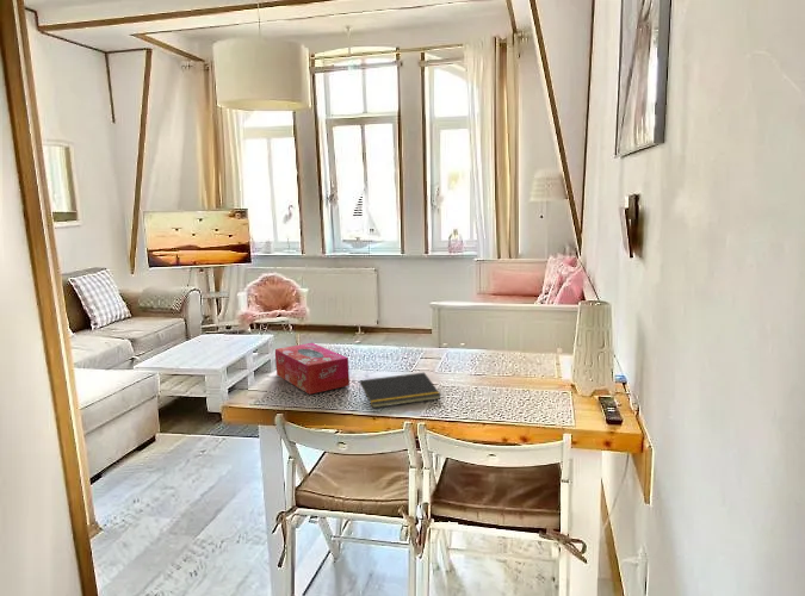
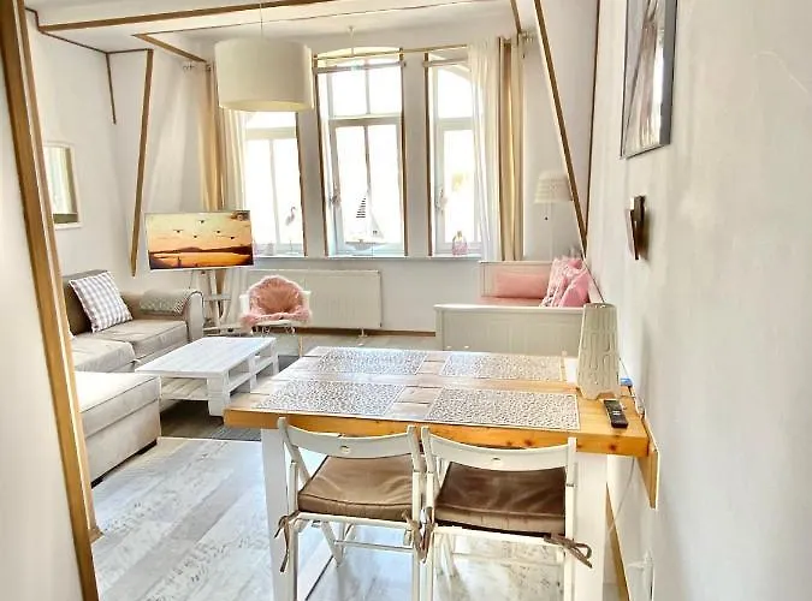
- tissue box [274,342,351,396]
- notepad [358,372,442,409]
